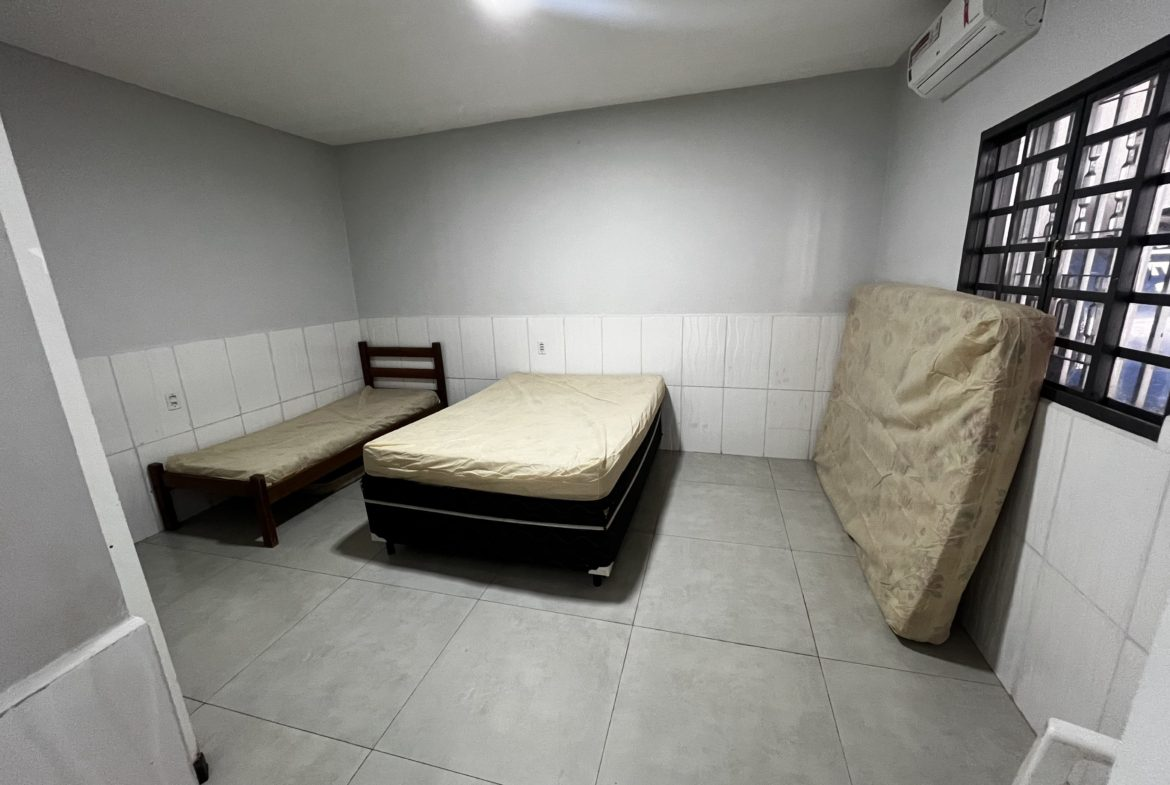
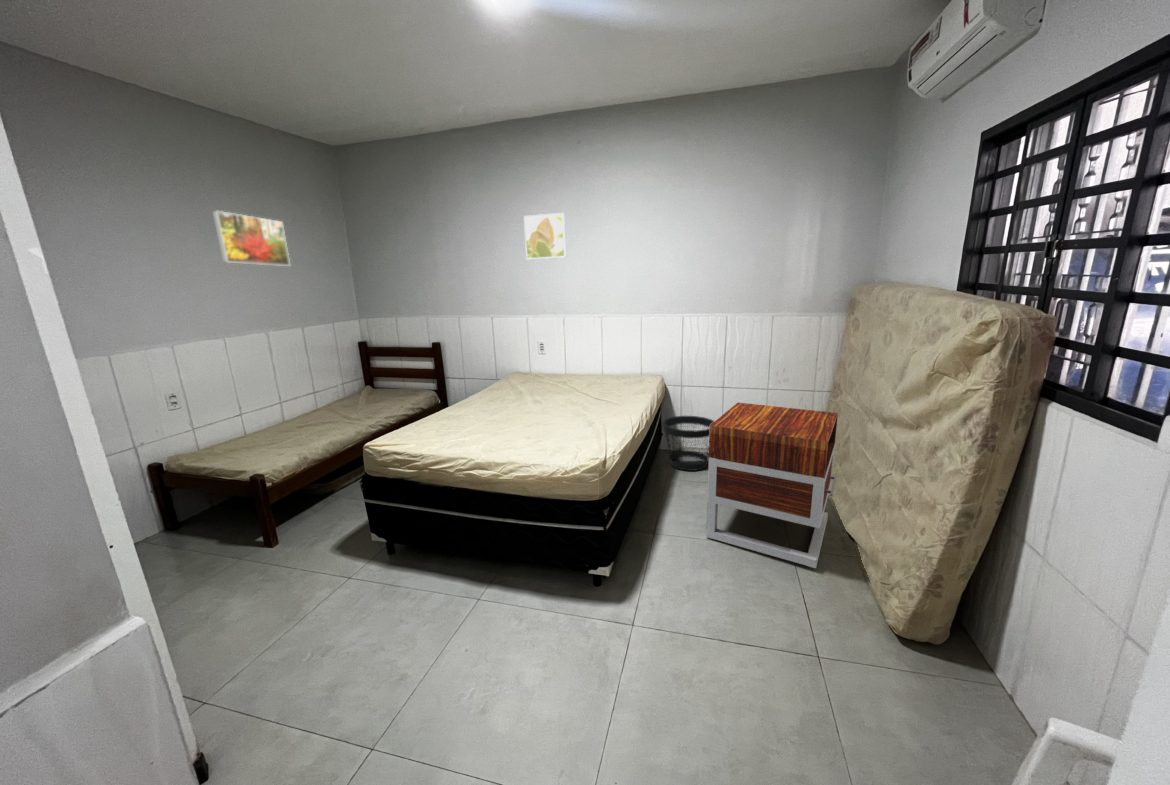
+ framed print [523,212,567,260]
+ wastebasket [661,415,715,472]
+ nightstand [705,402,839,569]
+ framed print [212,210,291,267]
